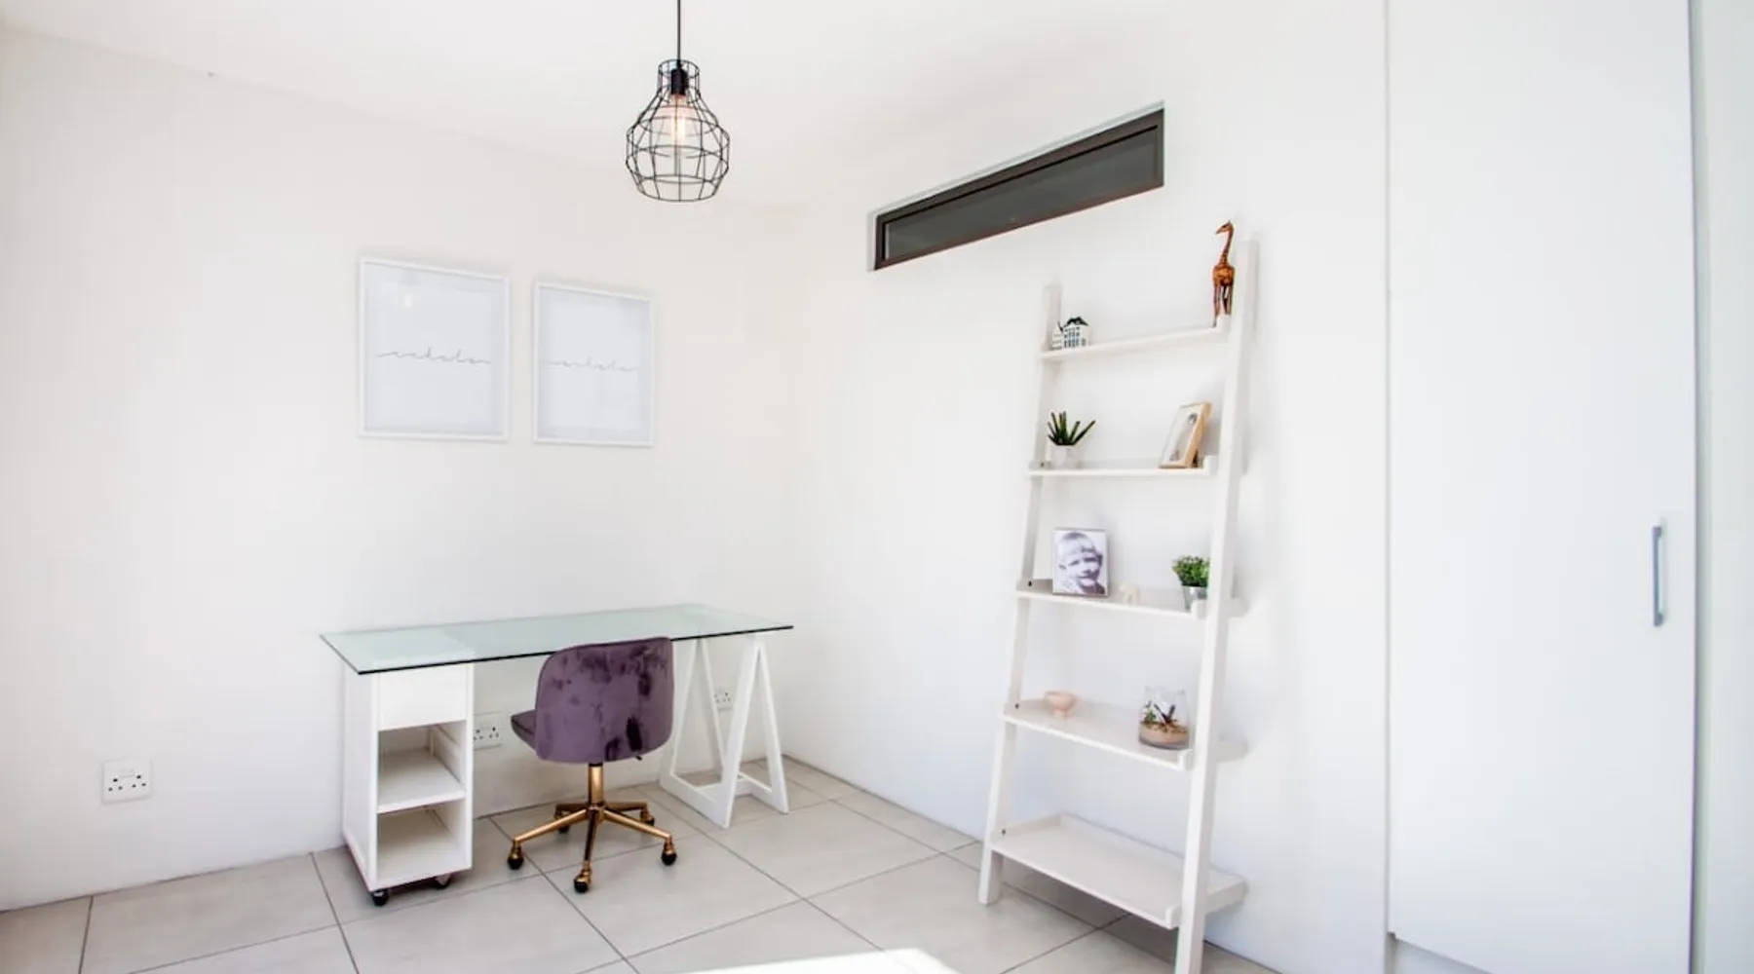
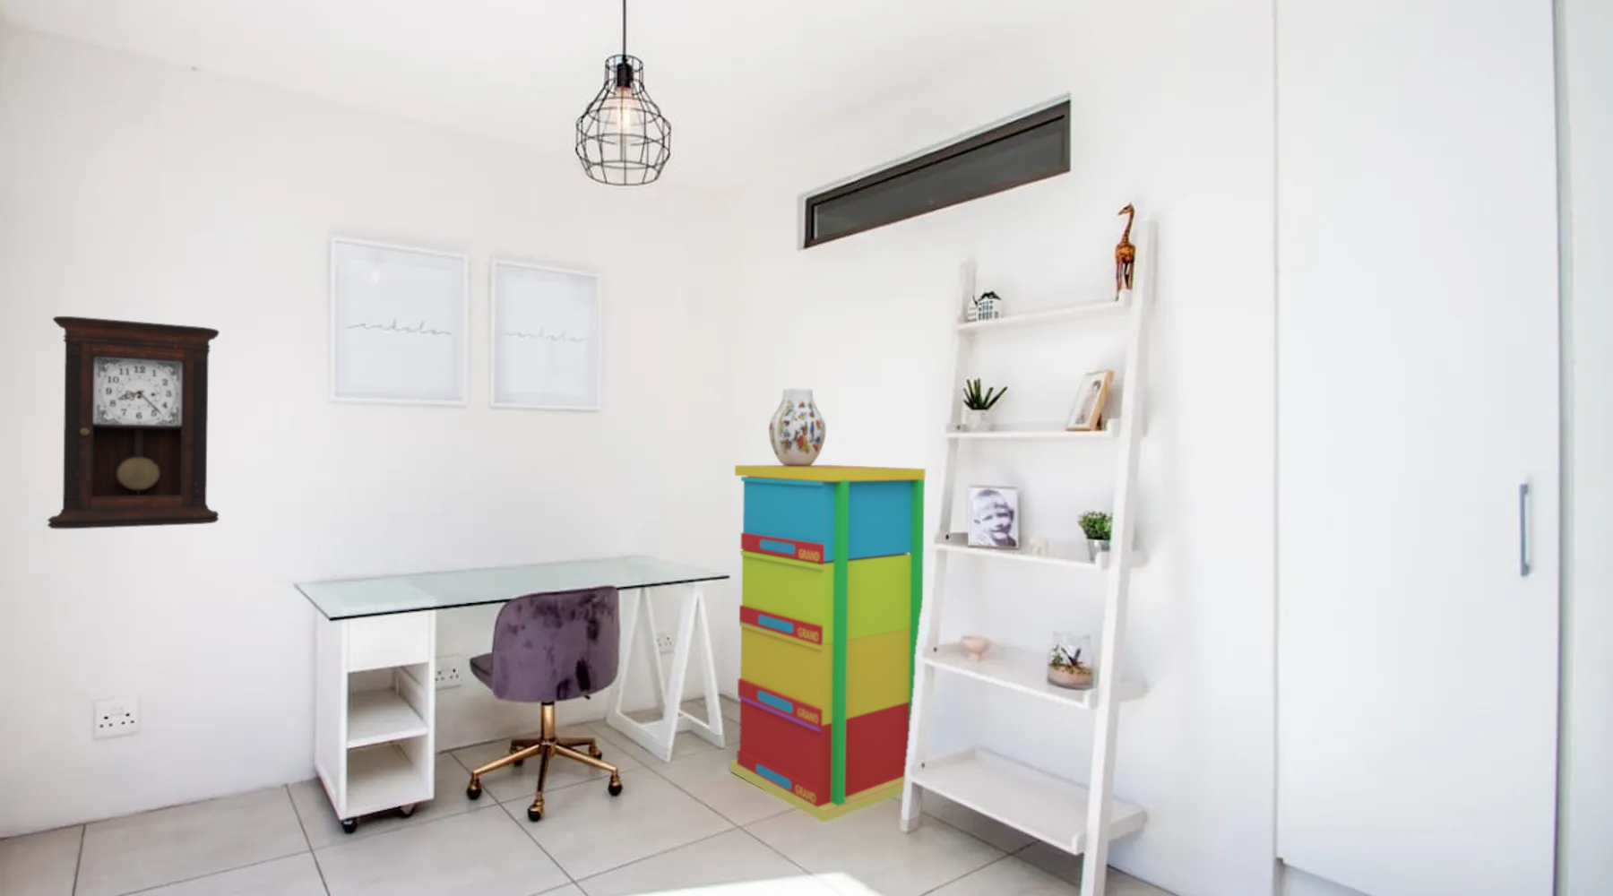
+ storage cabinet [729,465,927,822]
+ vase [768,388,827,466]
+ pendulum clock [46,316,221,530]
